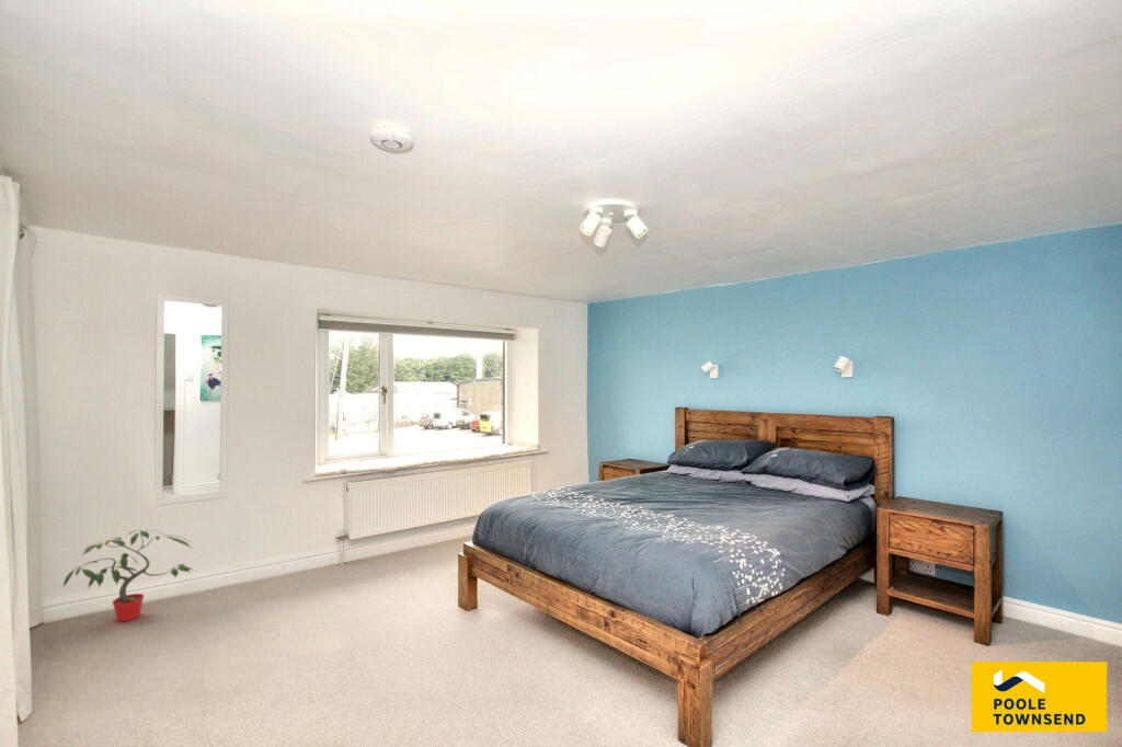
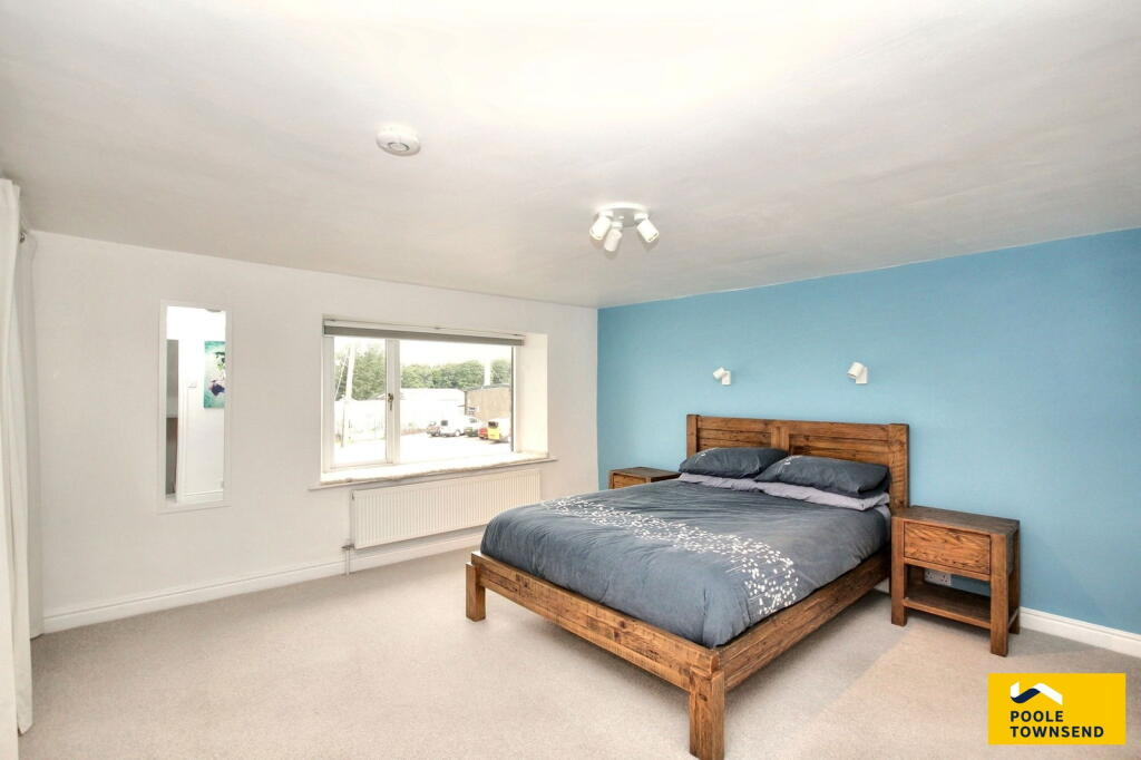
- potted plant [62,529,195,623]
